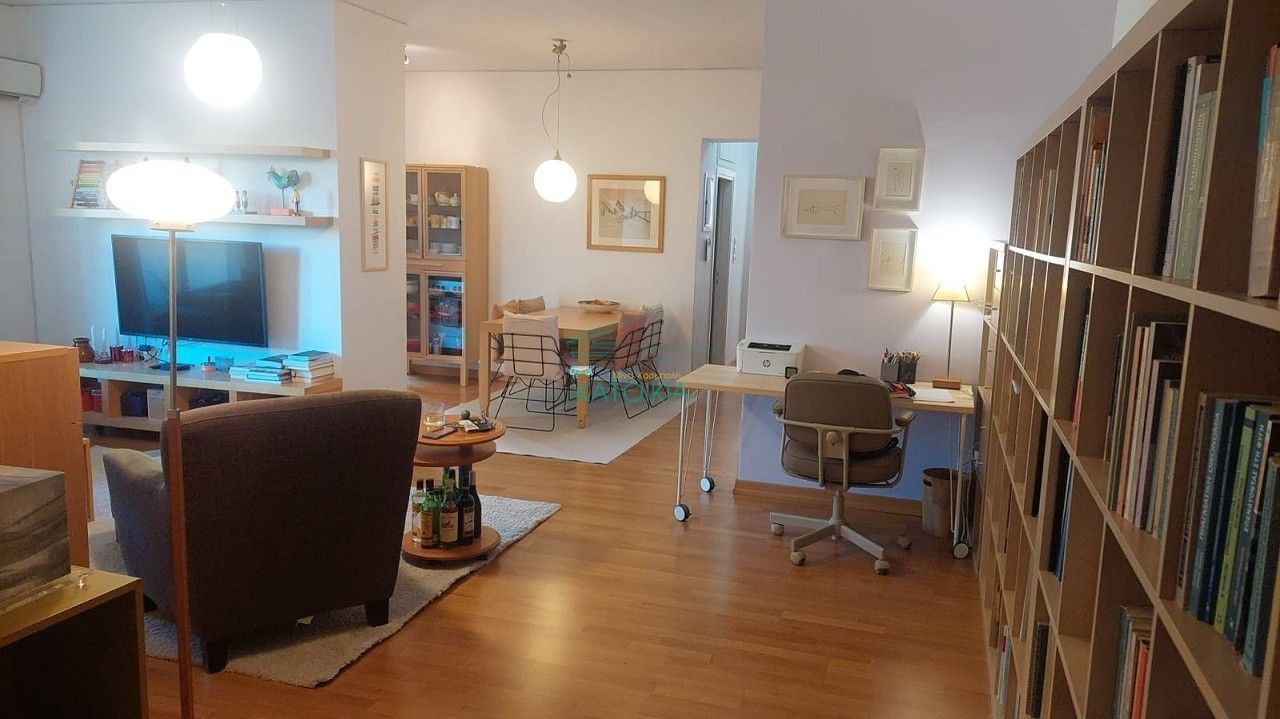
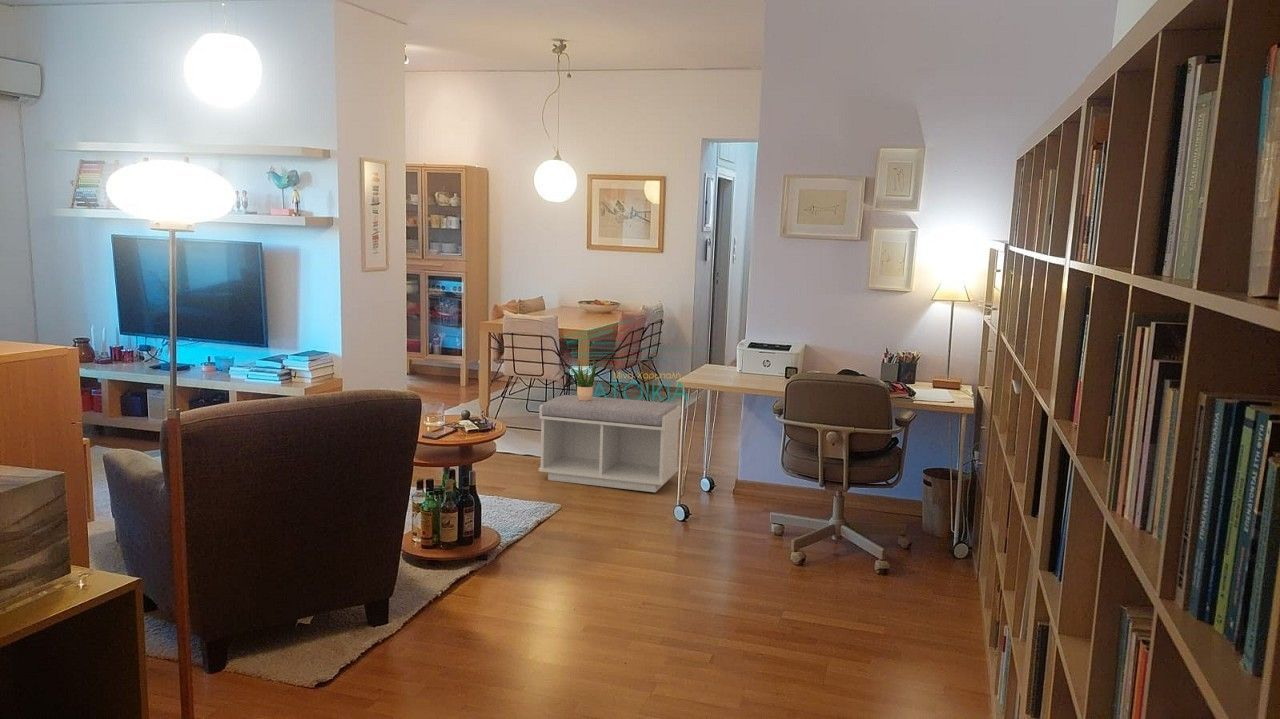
+ bench [537,394,682,493]
+ potted plant [567,360,598,401]
